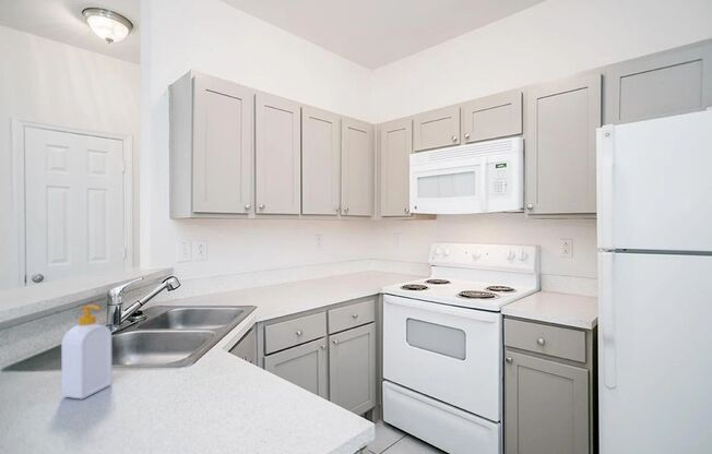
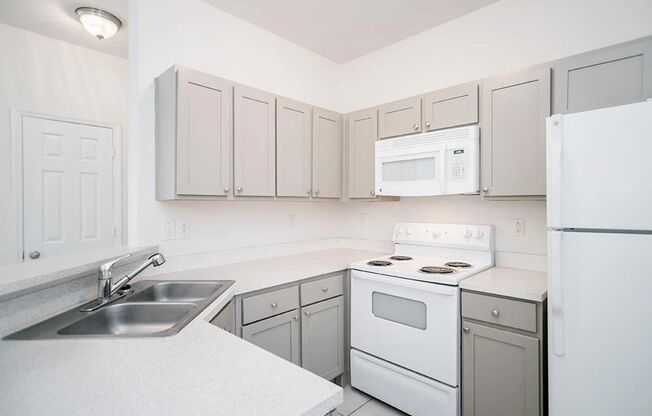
- soap bottle [60,303,112,399]
